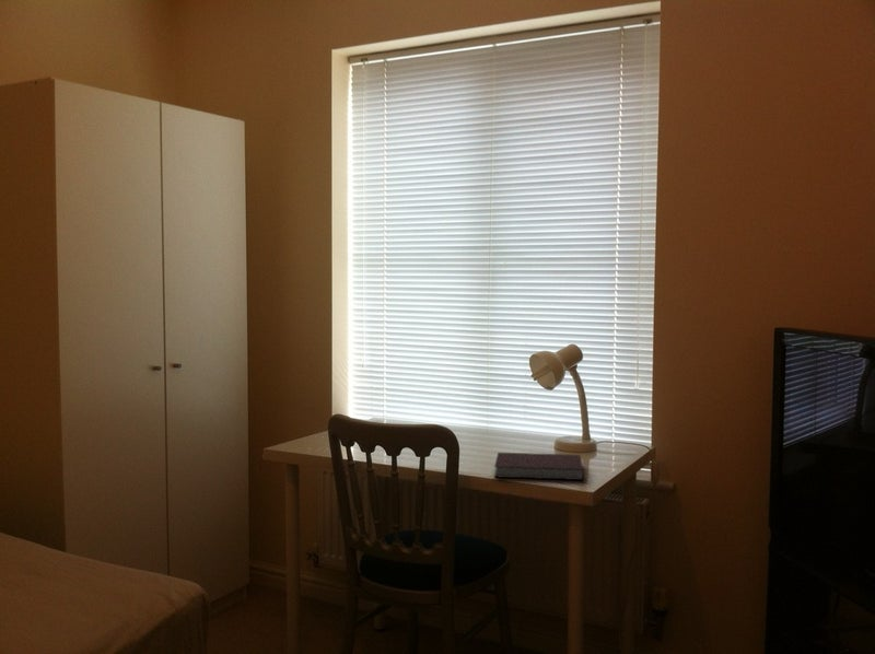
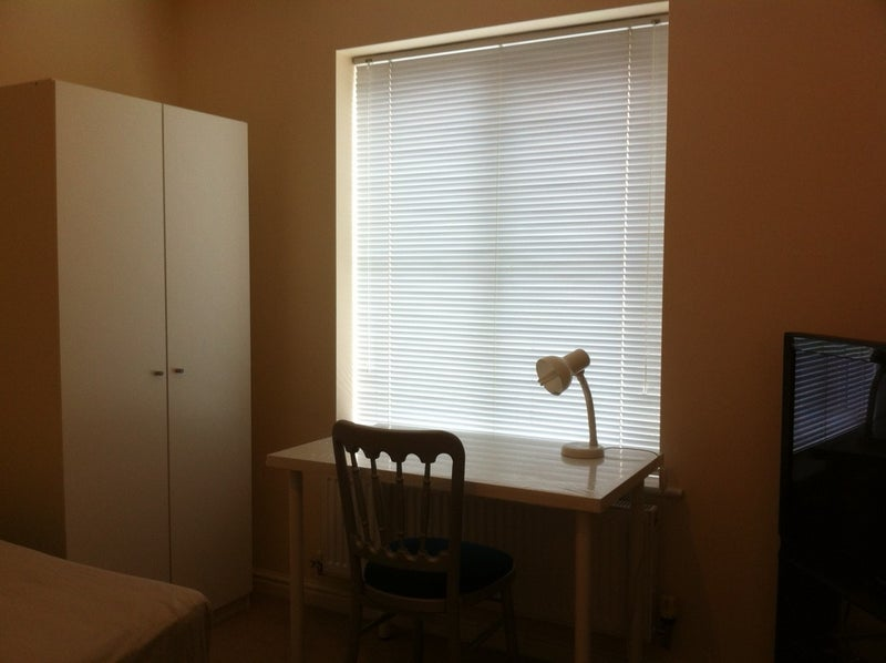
- notebook [493,452,585,481]
